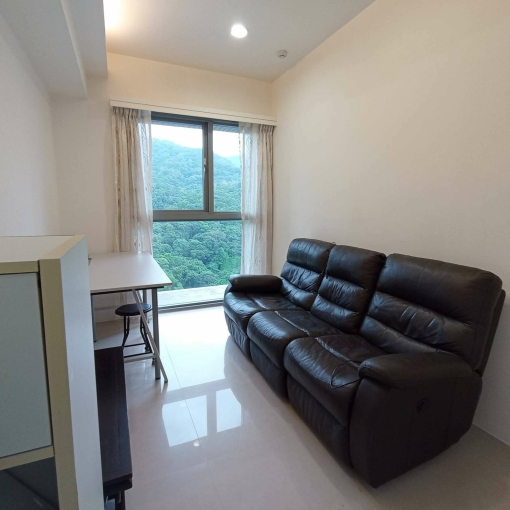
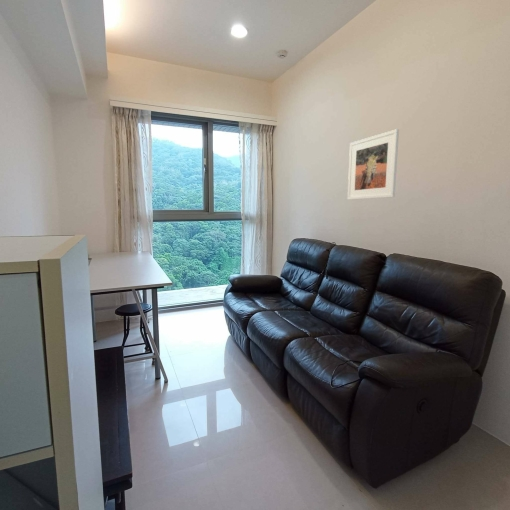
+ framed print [347,128,400,201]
